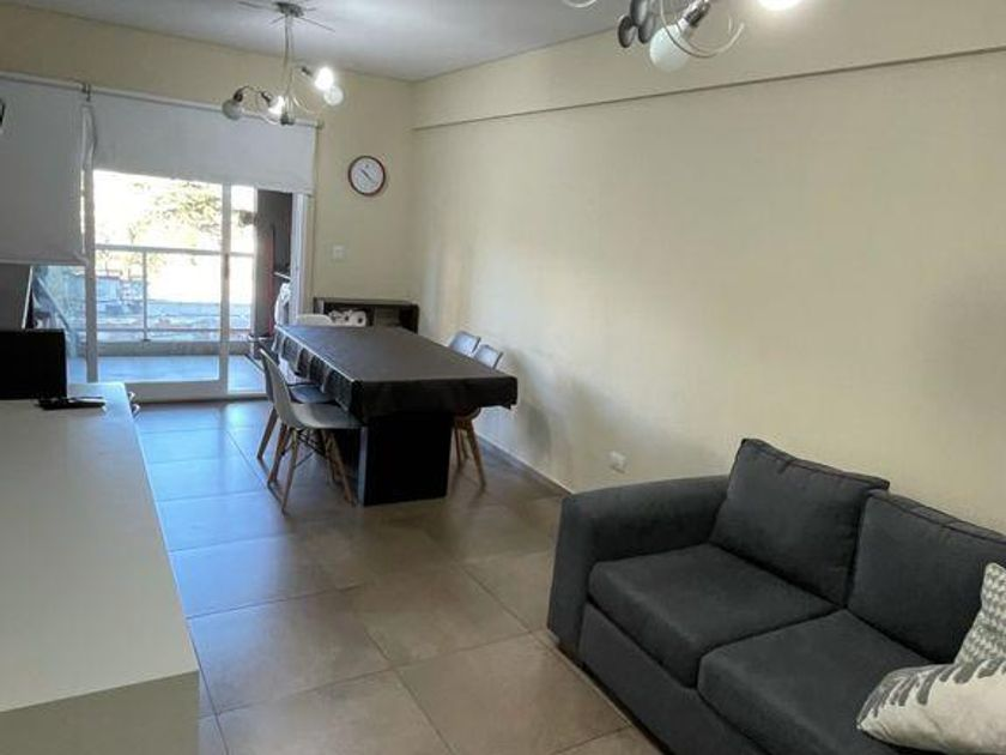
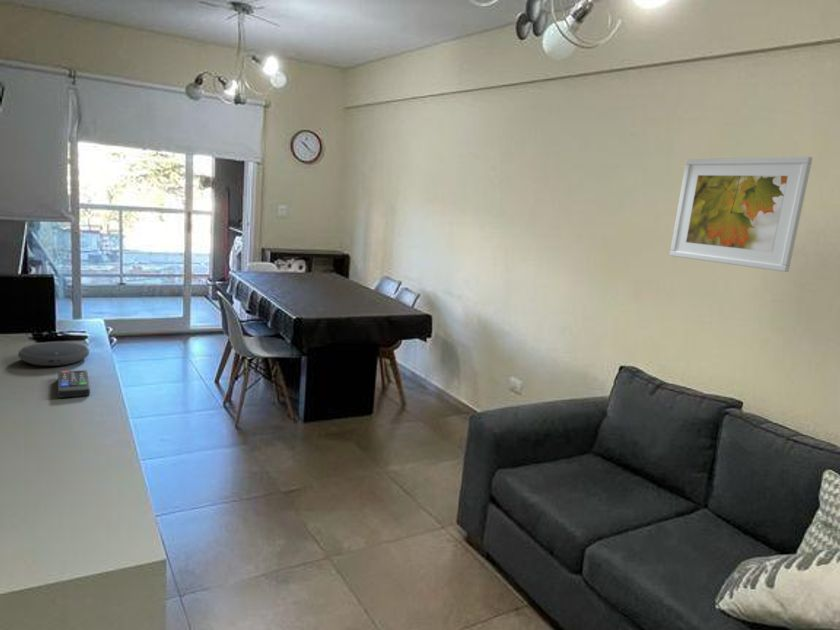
+ speaker [17,341,90,367]
+ remote control [57,369,91,399]
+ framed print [669,156,813,273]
